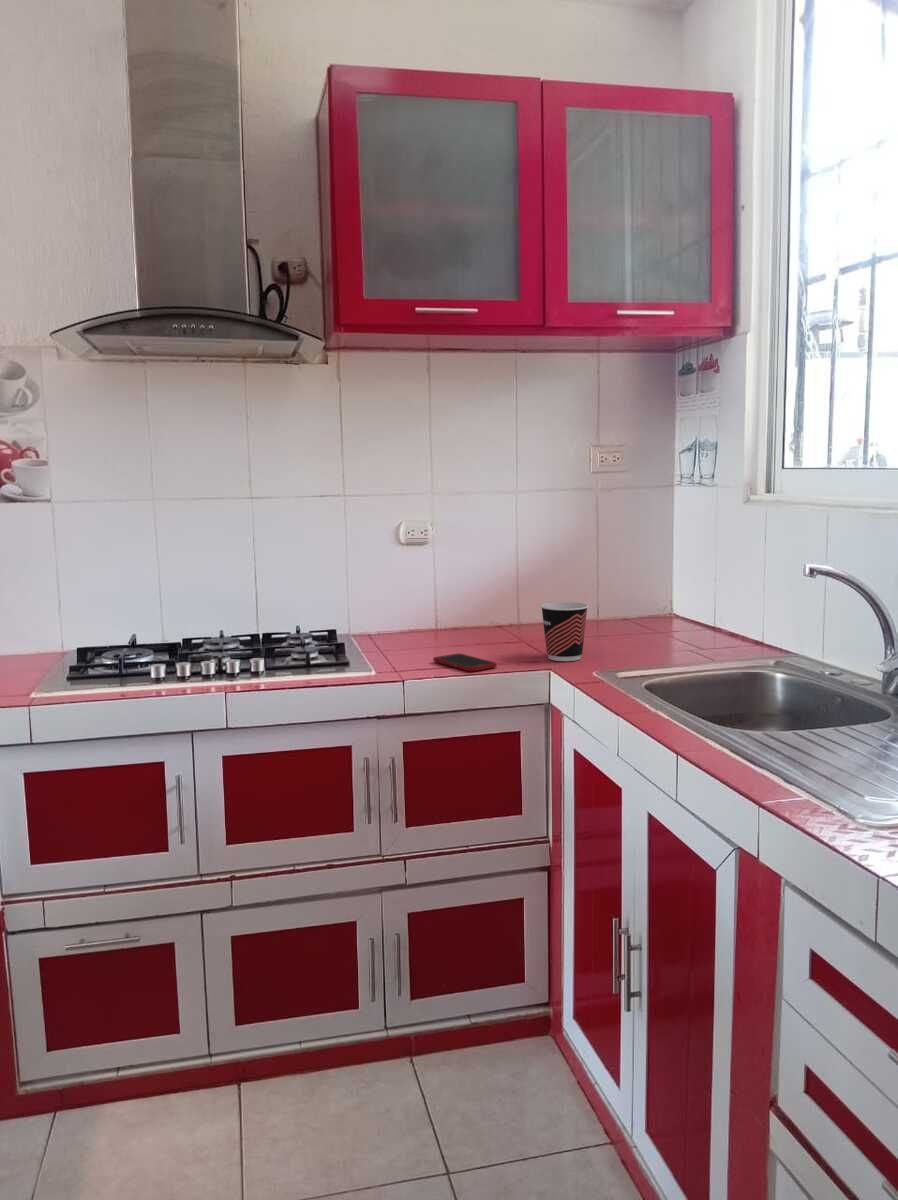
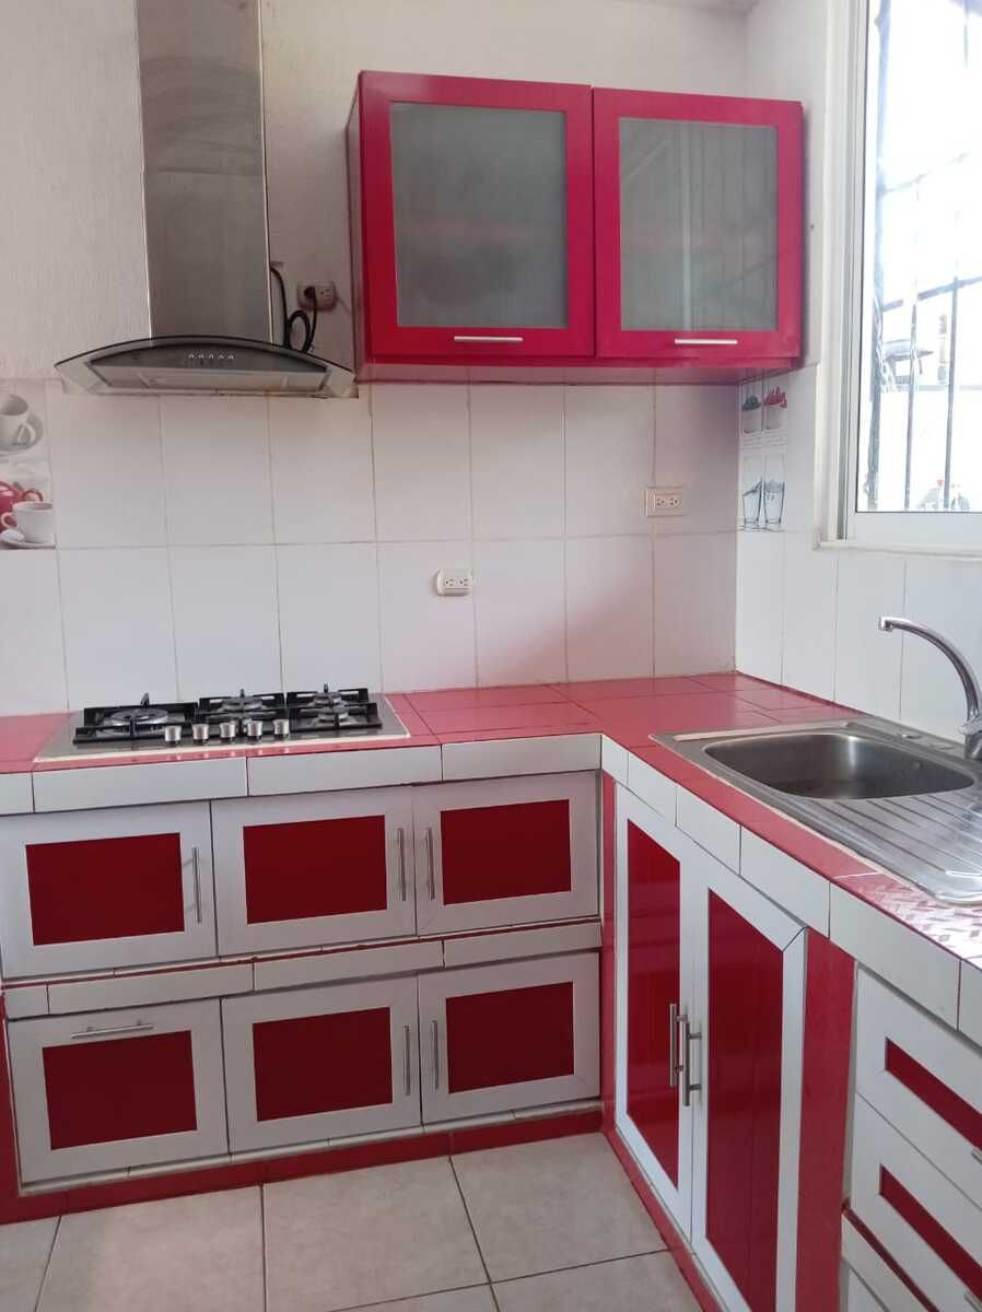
- cell phone [432,653,498,672]
- cup [540,601,589,662]
